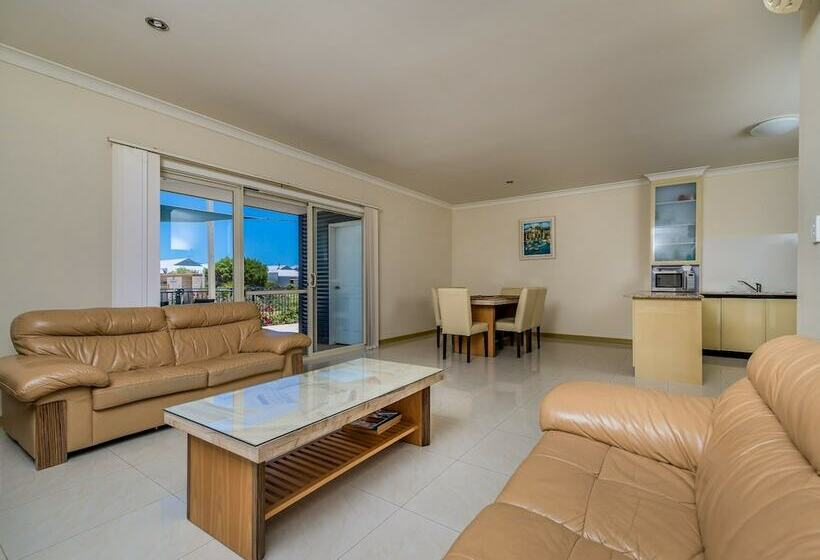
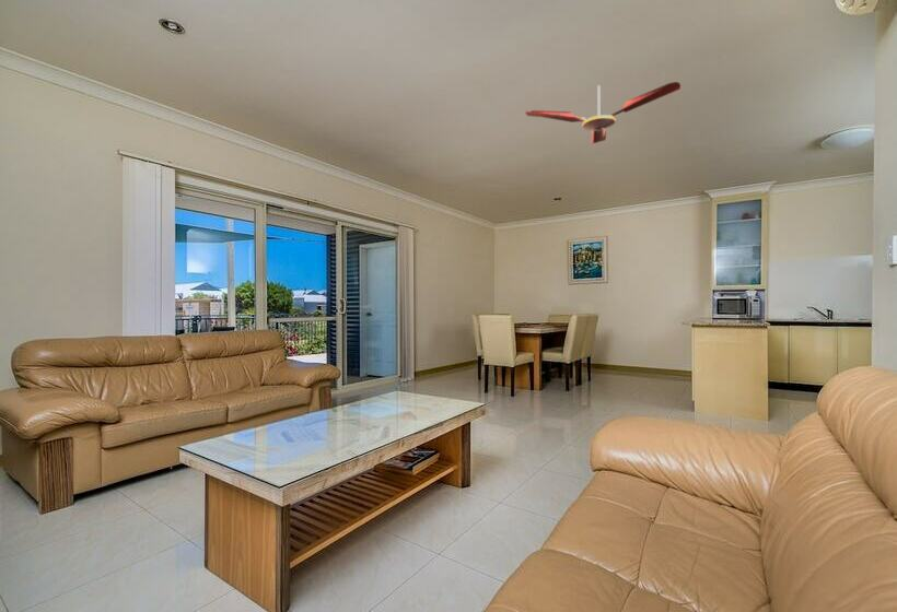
+ ceiling fan [524,81,682,145]
